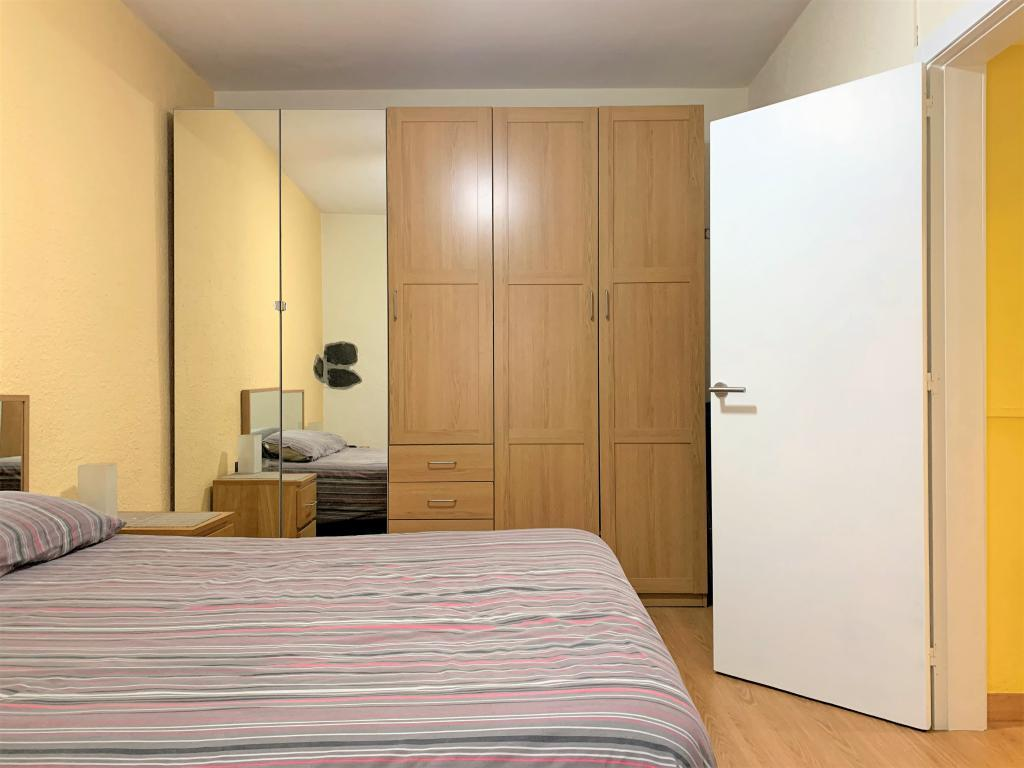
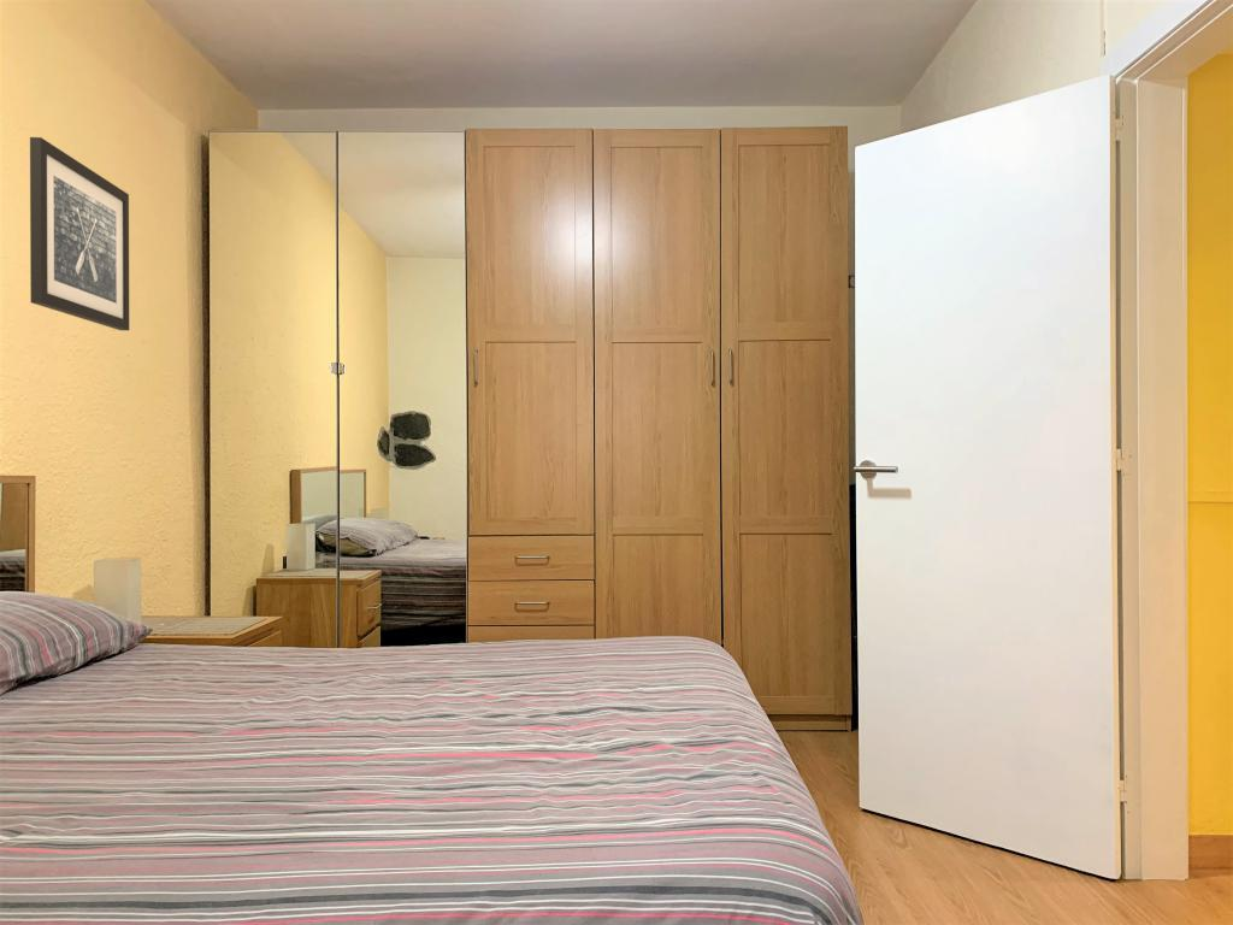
+ wall art [29,136,130,331]
